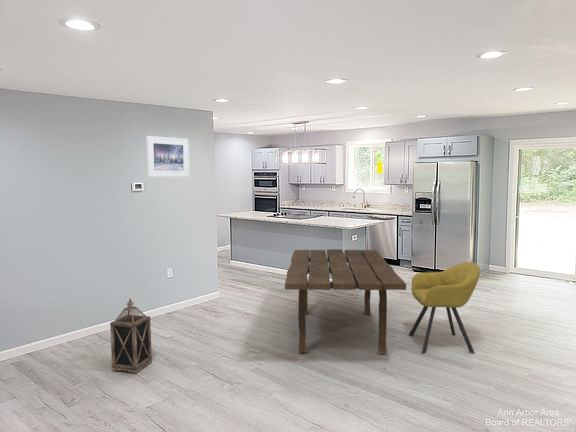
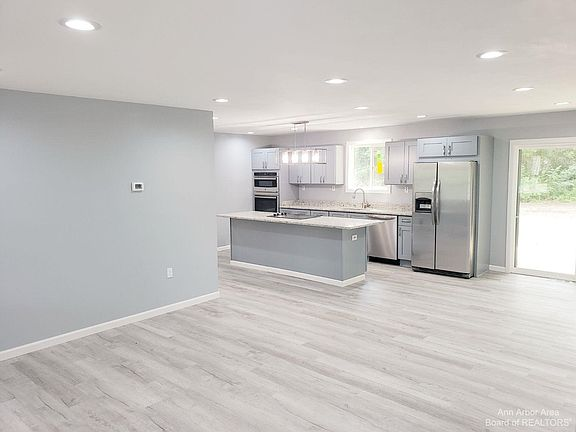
- chair [408,261,481,354]
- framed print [145,135,190,178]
- lantern [109,297,153,375]
- dining table [284,248,407,355]
